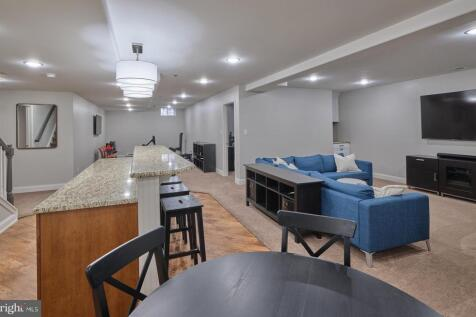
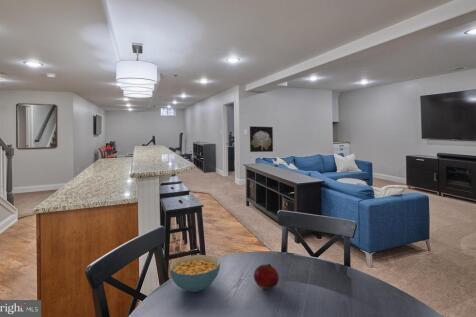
+ wall art [249,125,274,153]
+ cereal bowl [169,254,221,293]
+ fruit [253,263,280,290]
